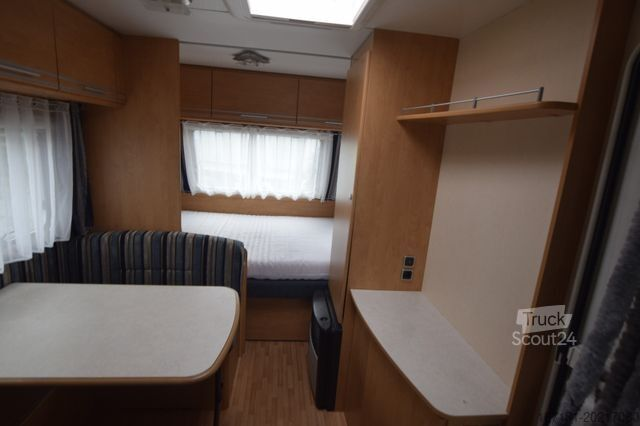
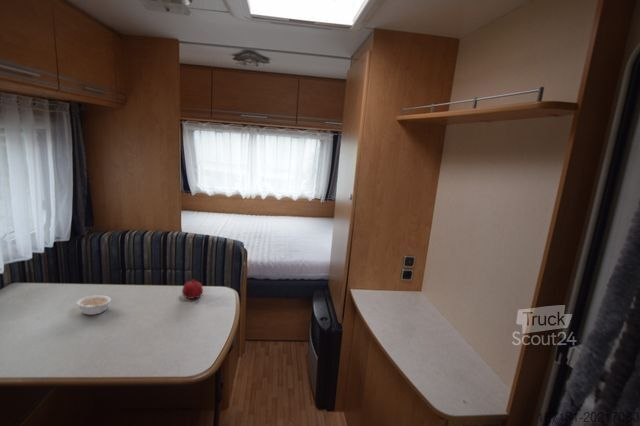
+ fruit [181,277,204,300]
+ legume [75,294,112,316]
